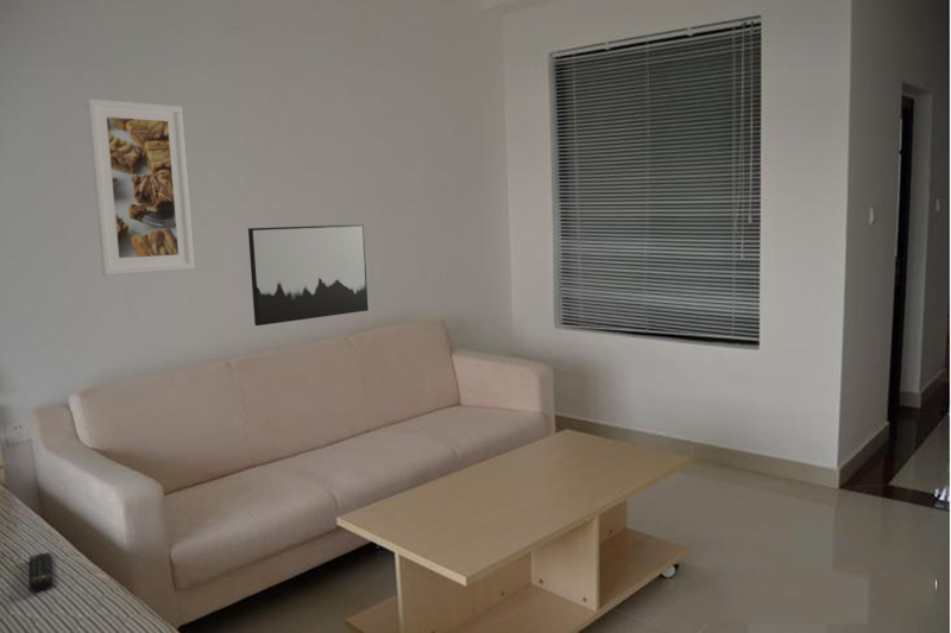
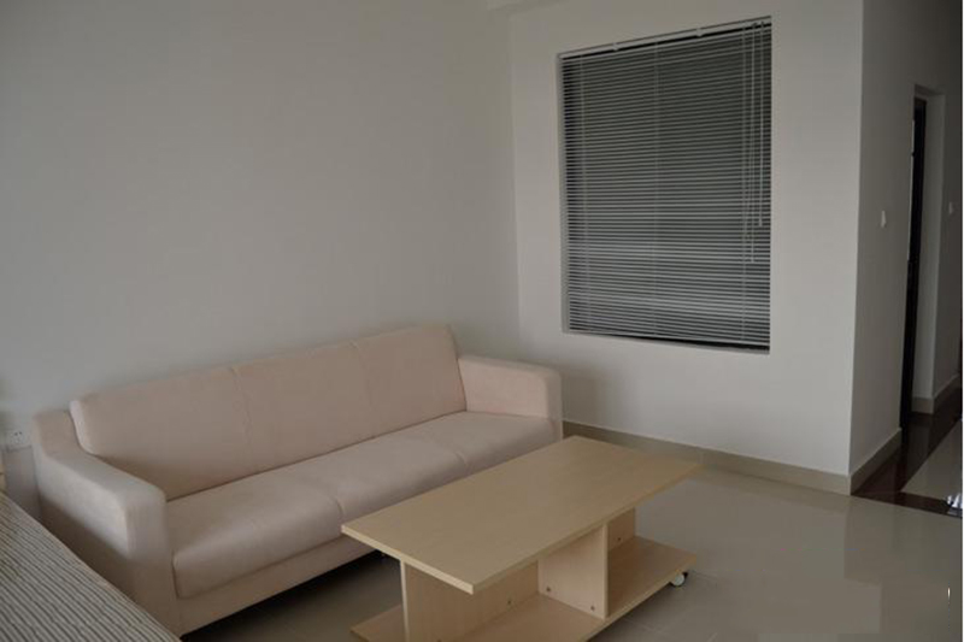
- wall art [247,223,370,327]
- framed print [86,97,195,277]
- remote control [29,551,53,593]
